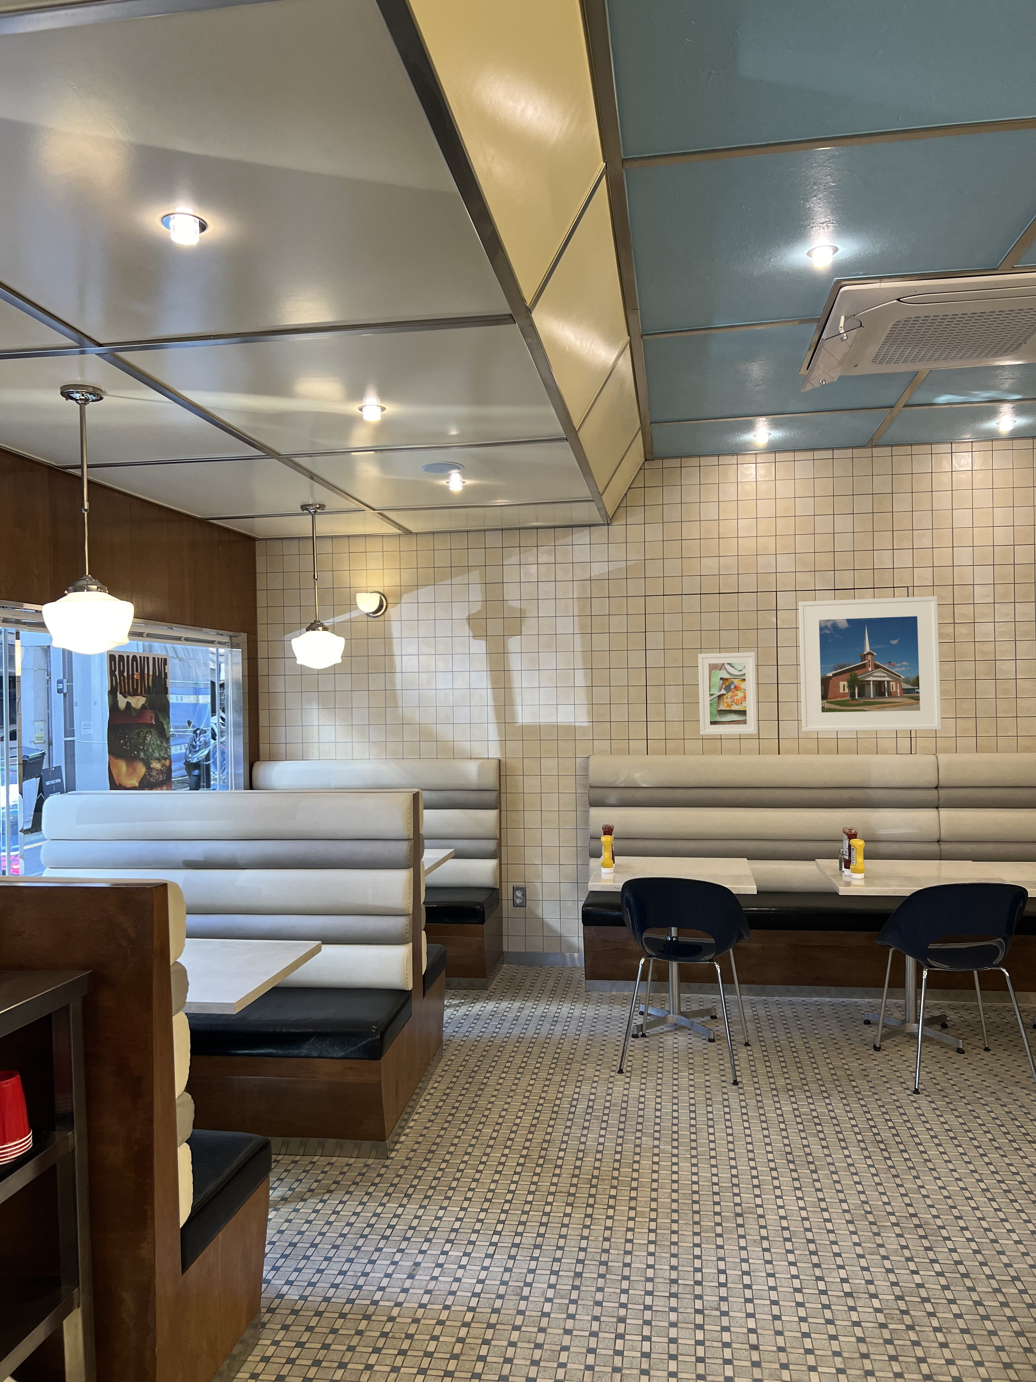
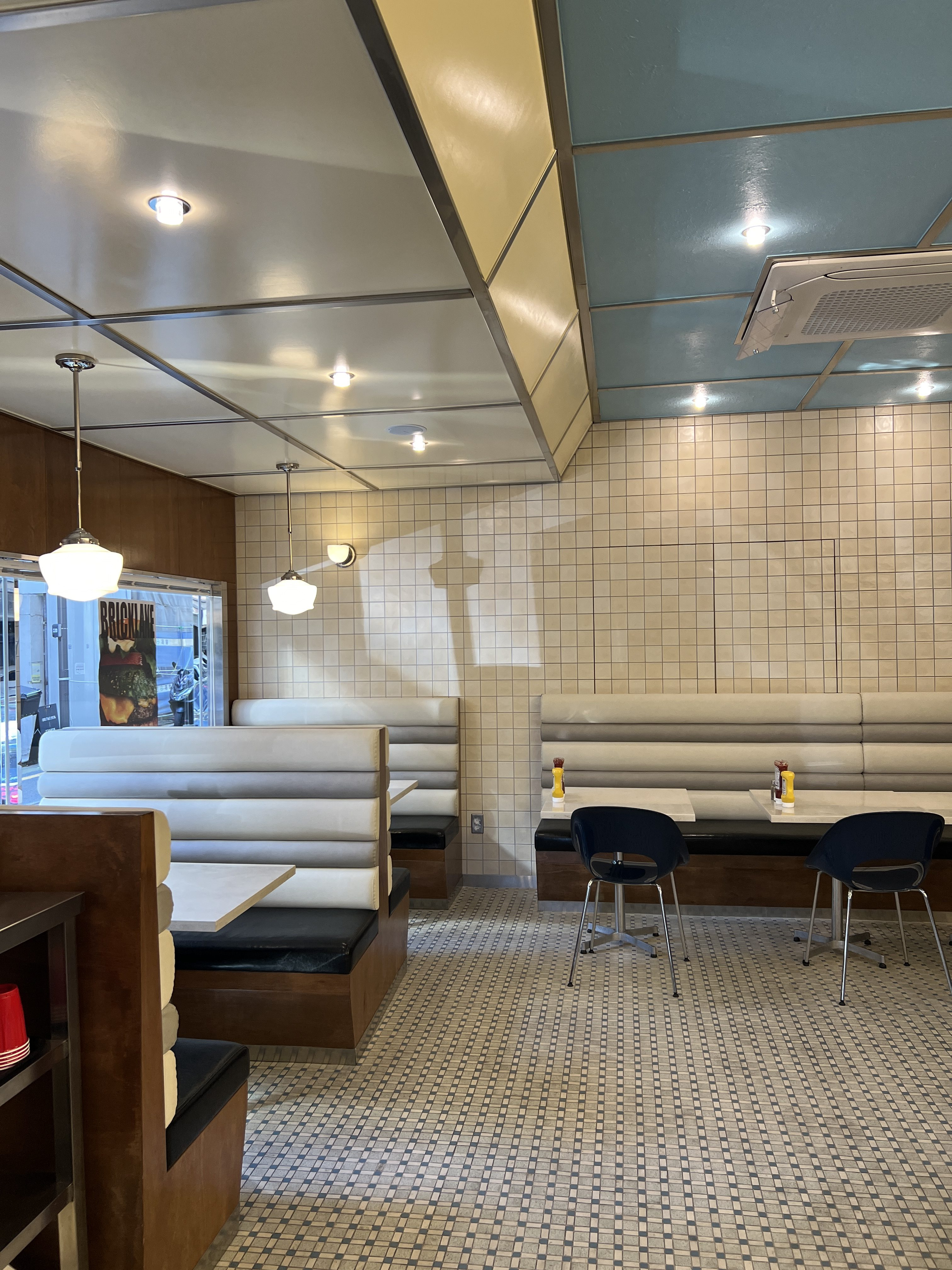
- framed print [698,652,757,736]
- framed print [799,595,941,731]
